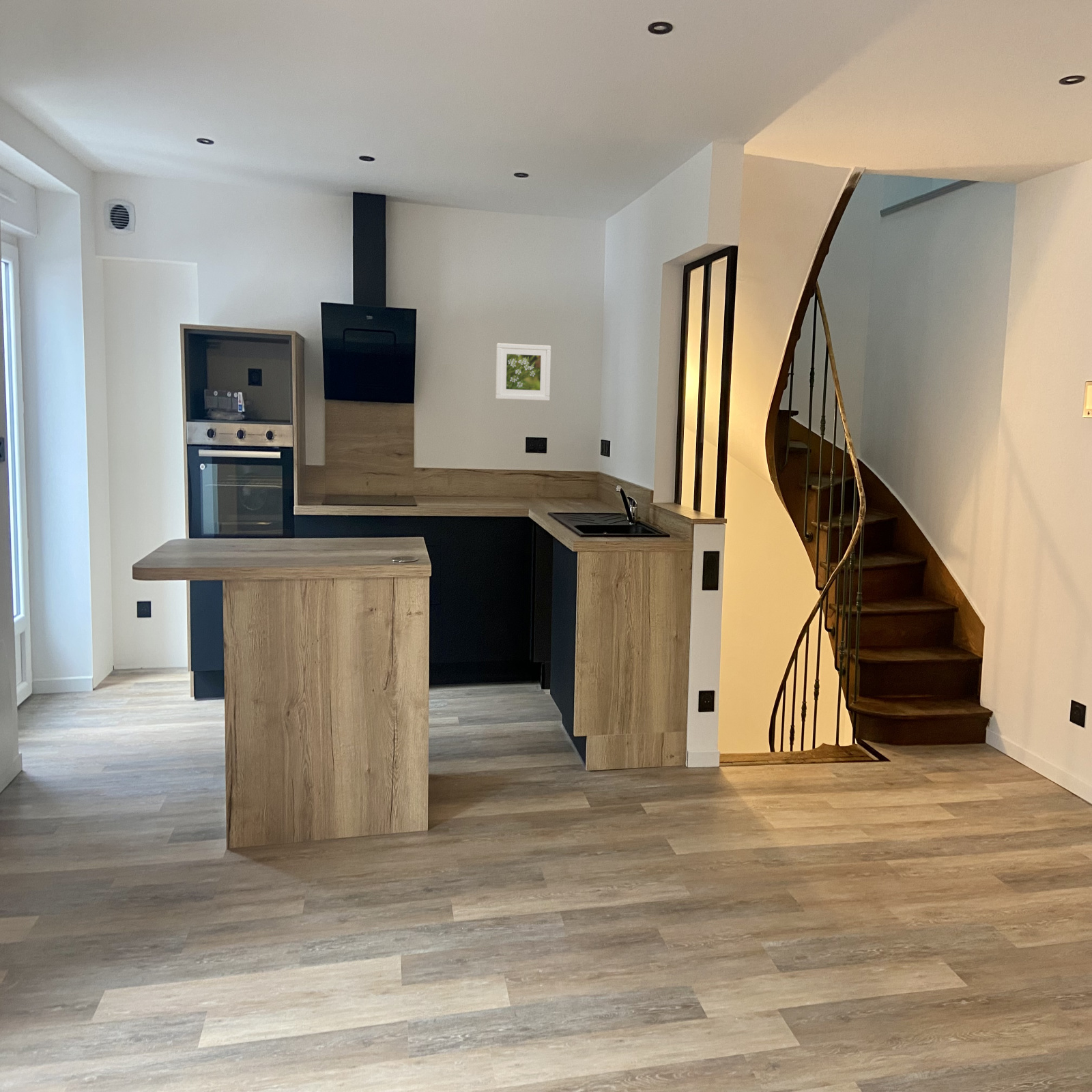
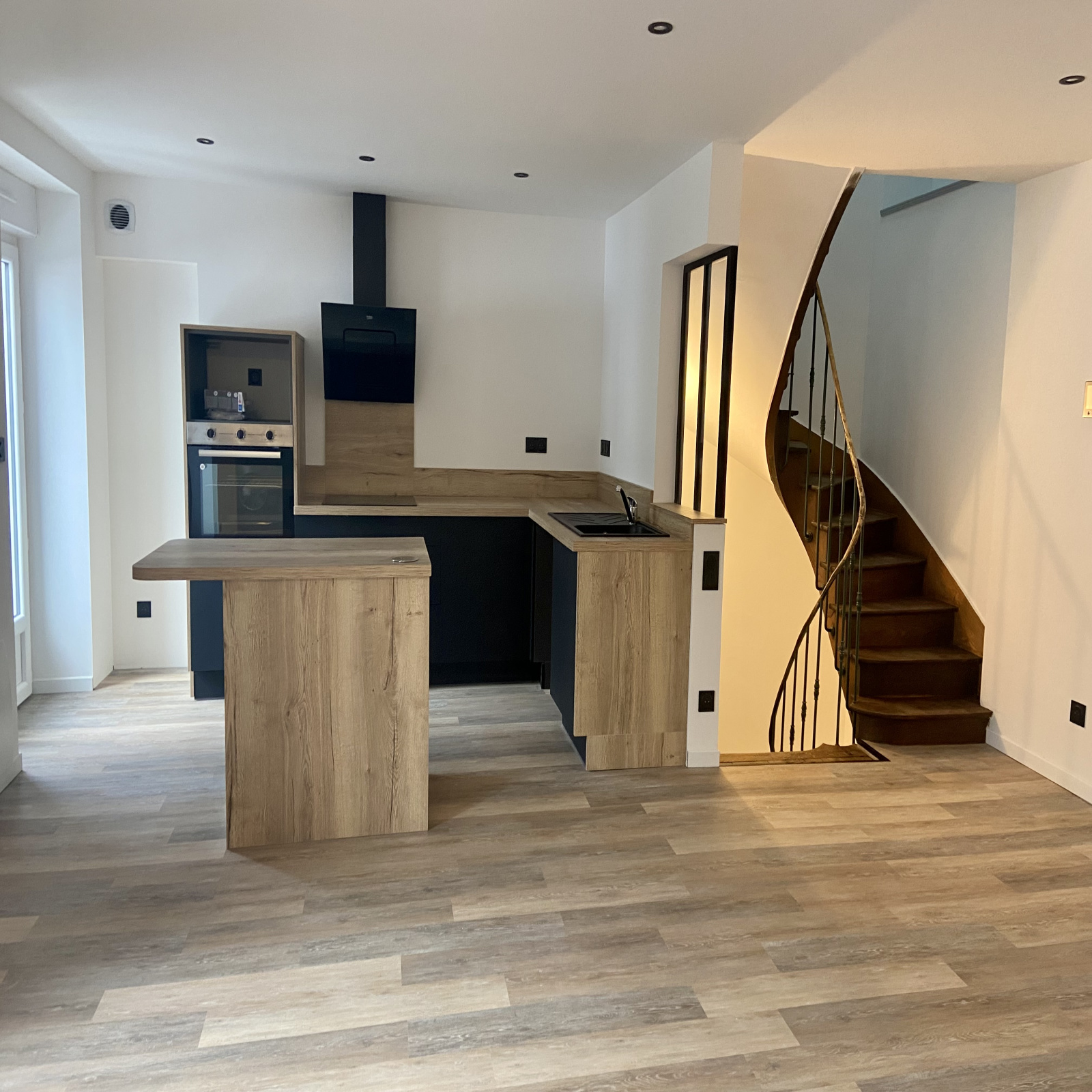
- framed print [495,343,551,401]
